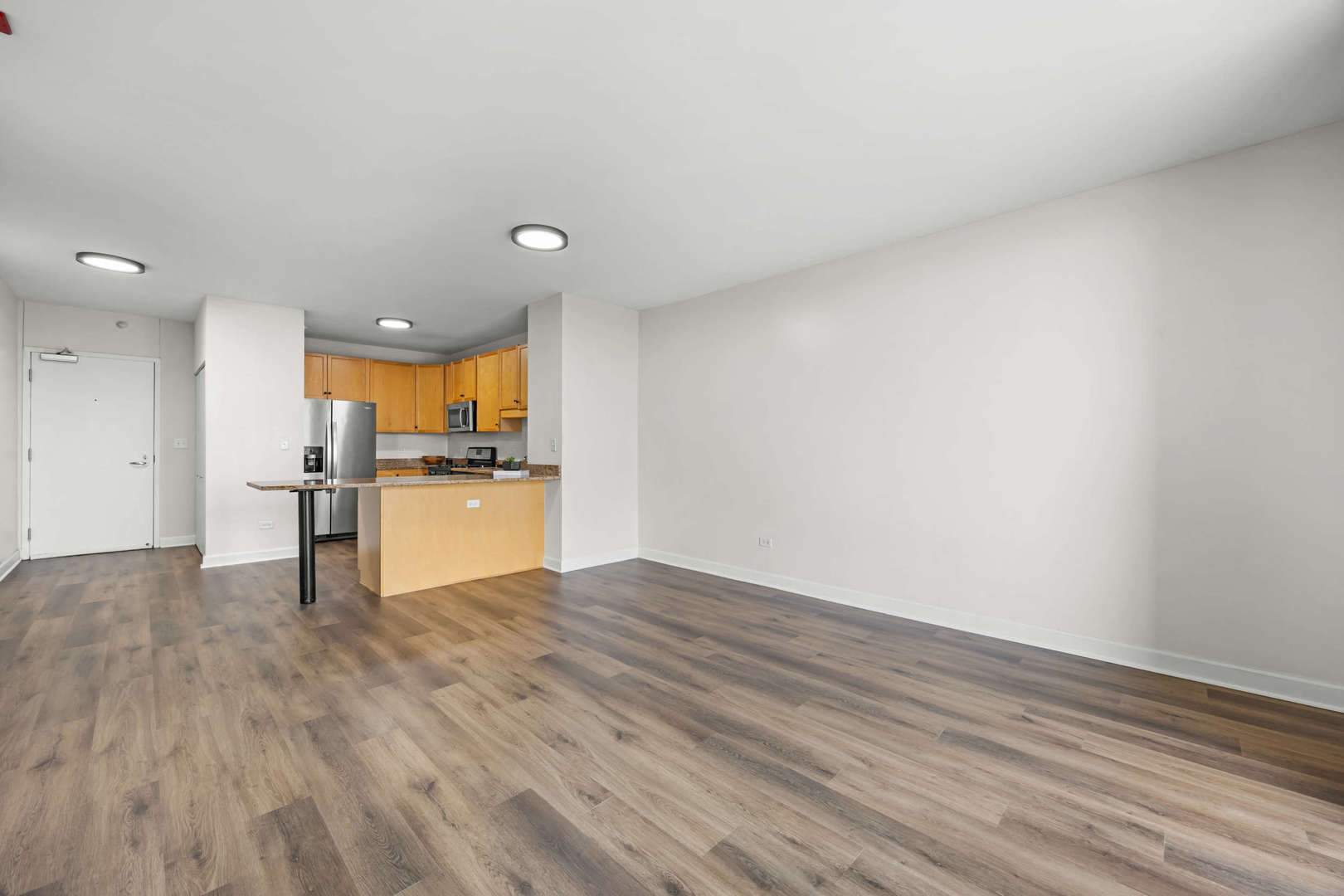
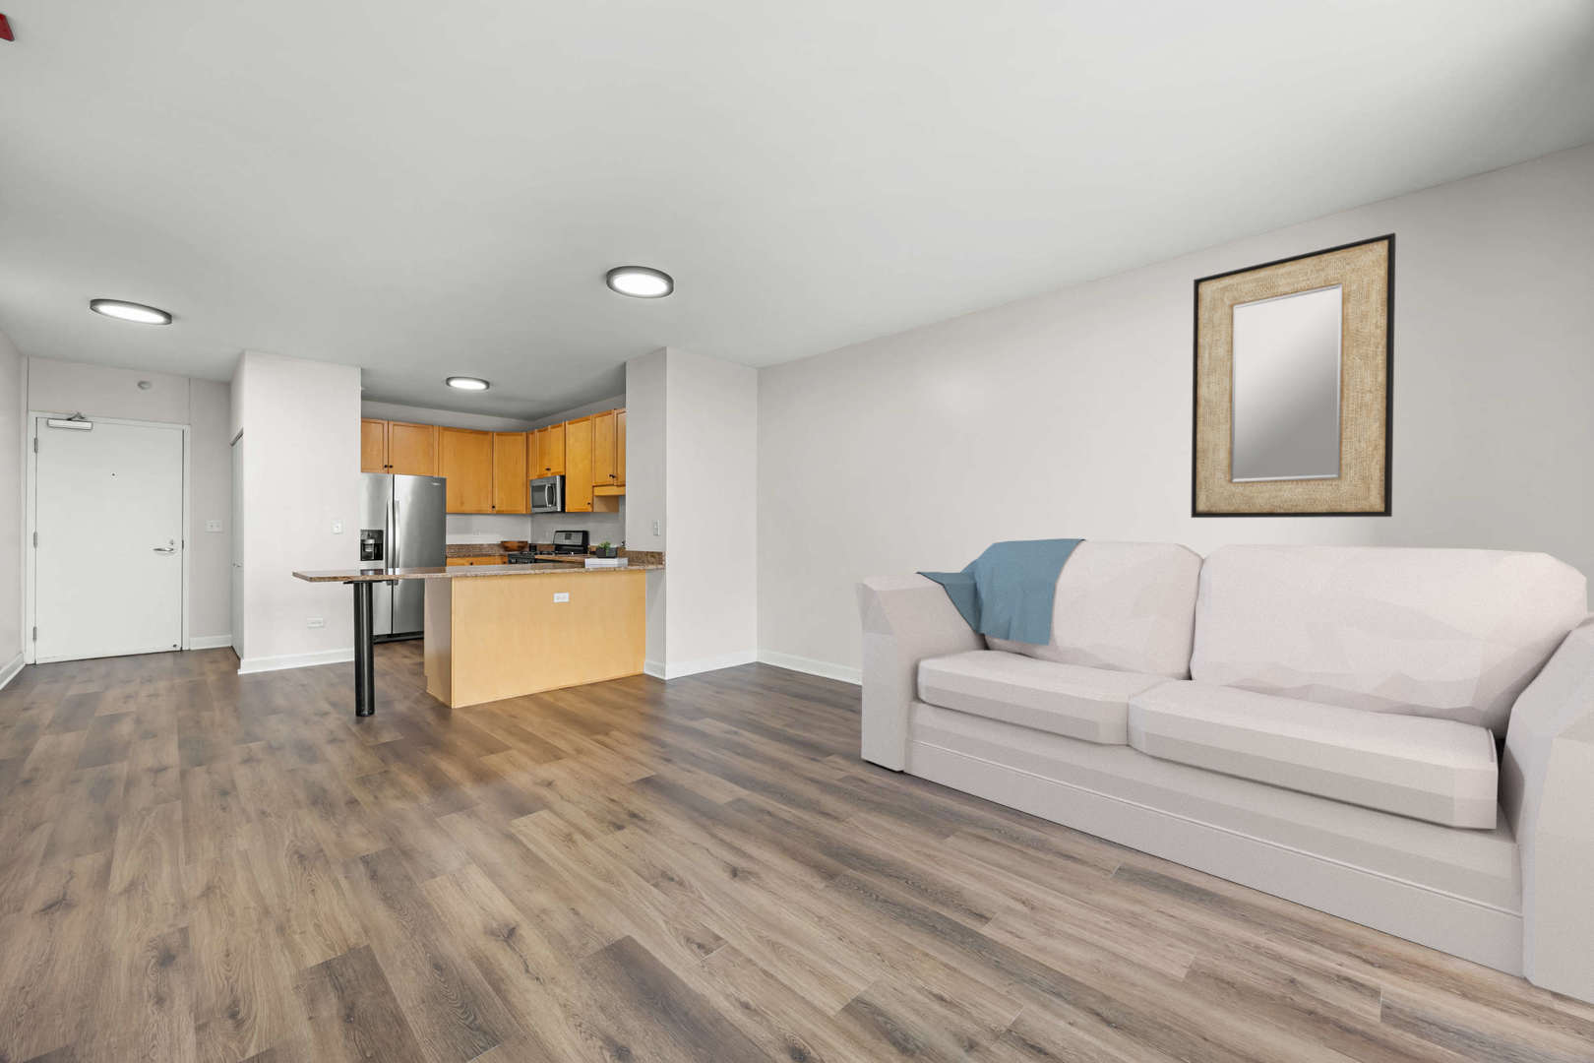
+ home mirror [1191,231,1397,518]
+ sofa [854,537,1594,1005]
